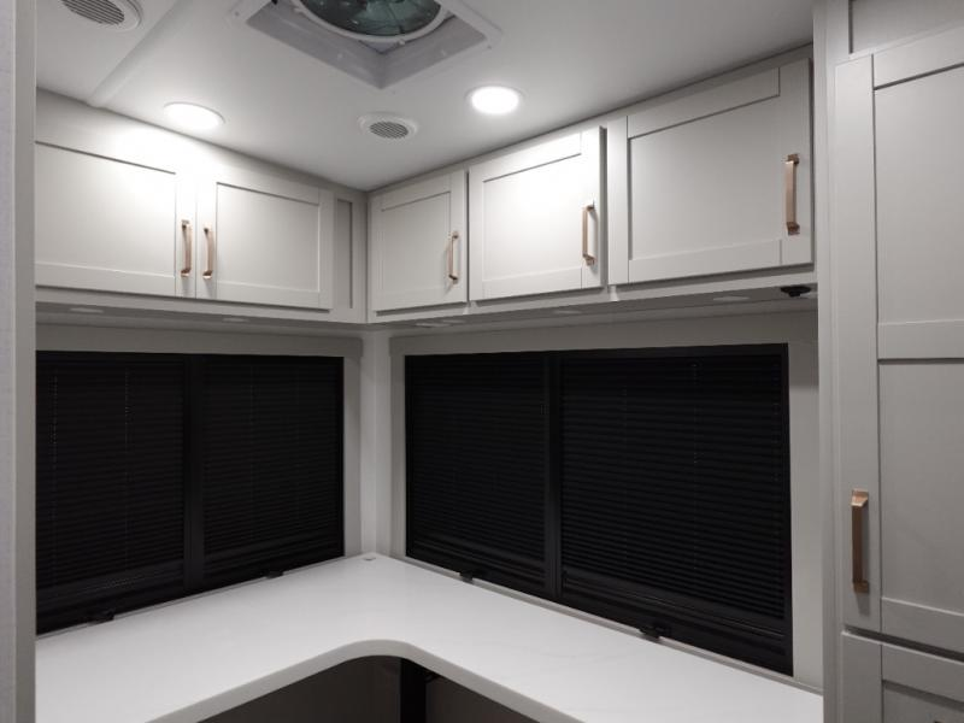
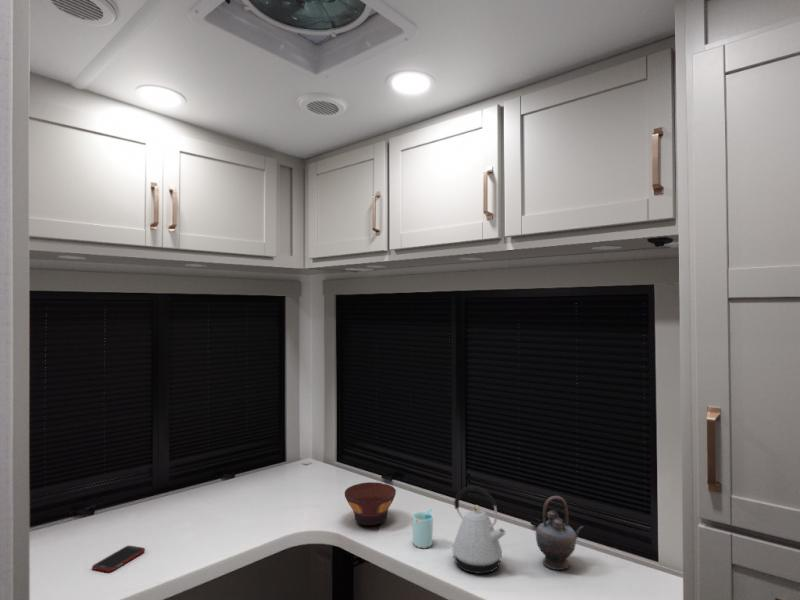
+ kettle [450,485,507,574]
+ bowl [344,481,397,526]
+ cell phone [91,545,146,573]
+ teapot [535,495,585,571]
+ cup [411,508,434,549]
